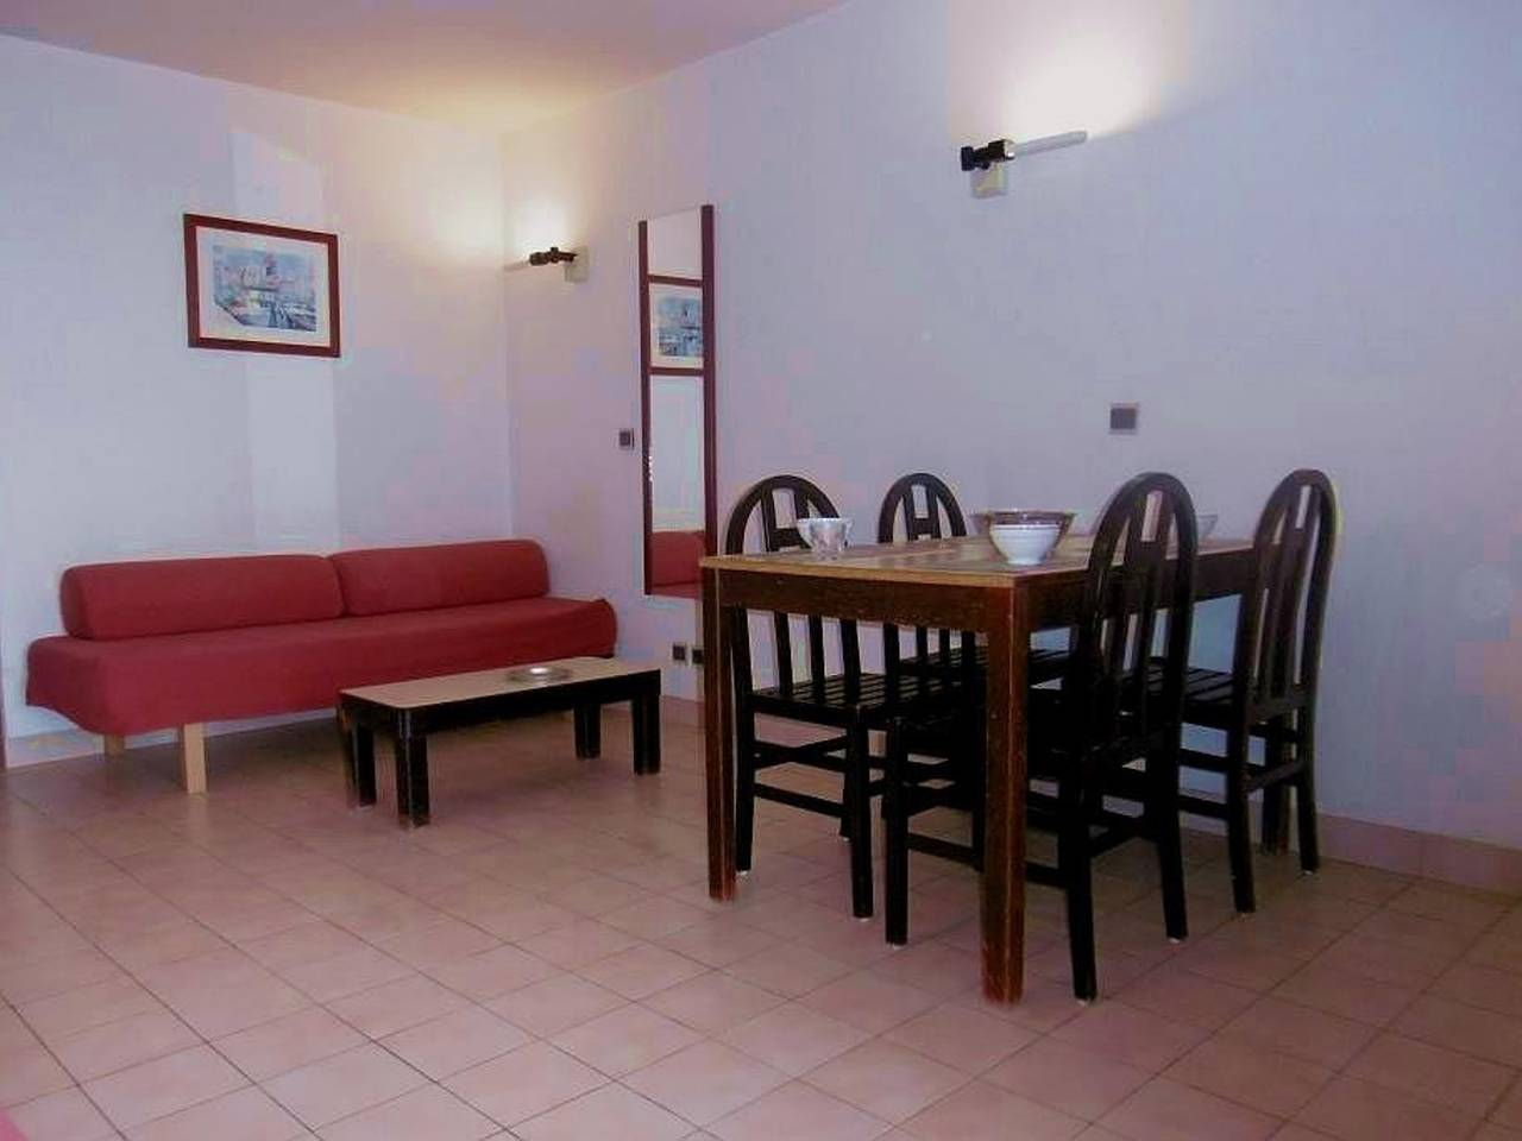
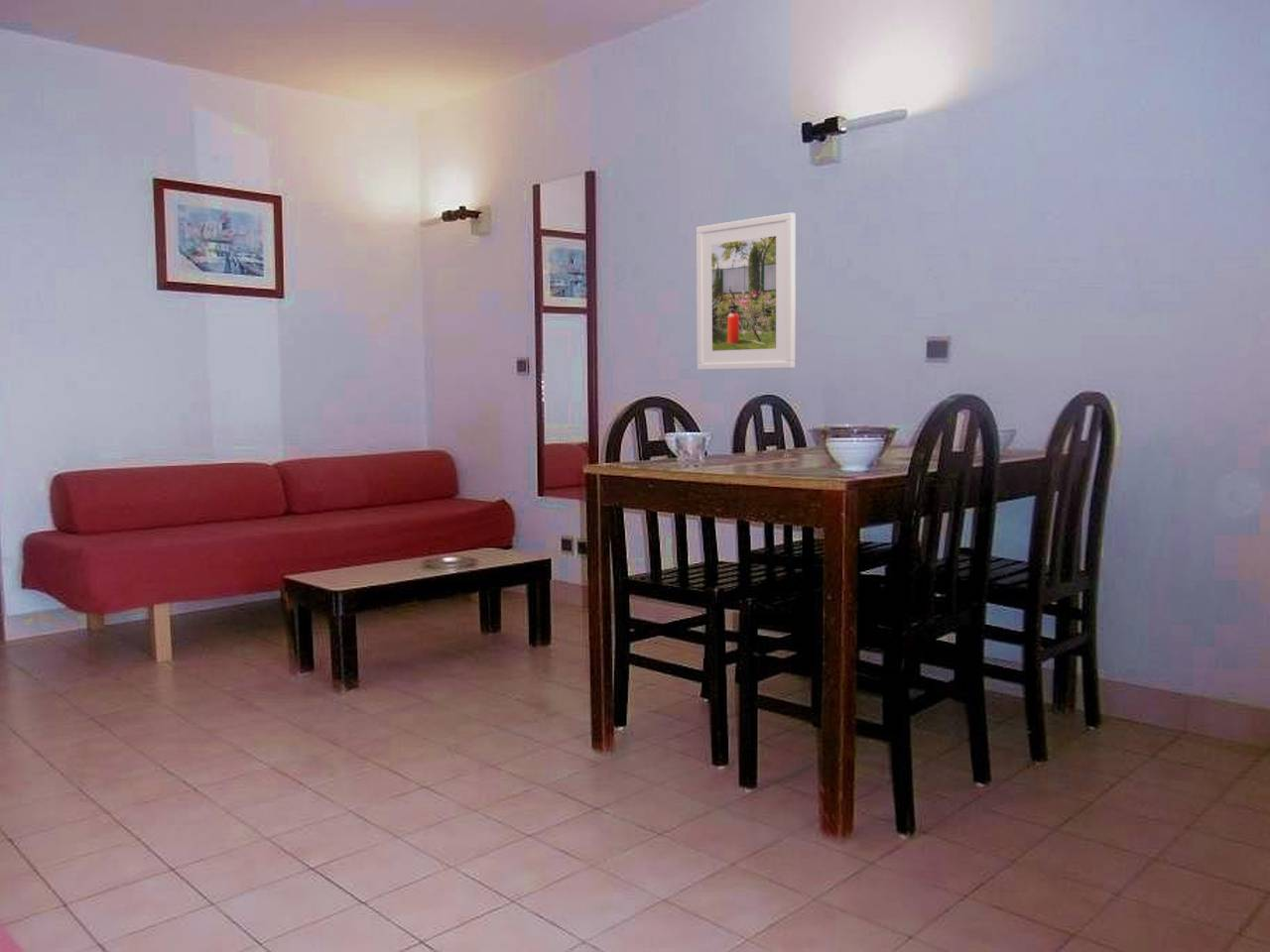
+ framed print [696,211,797,371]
